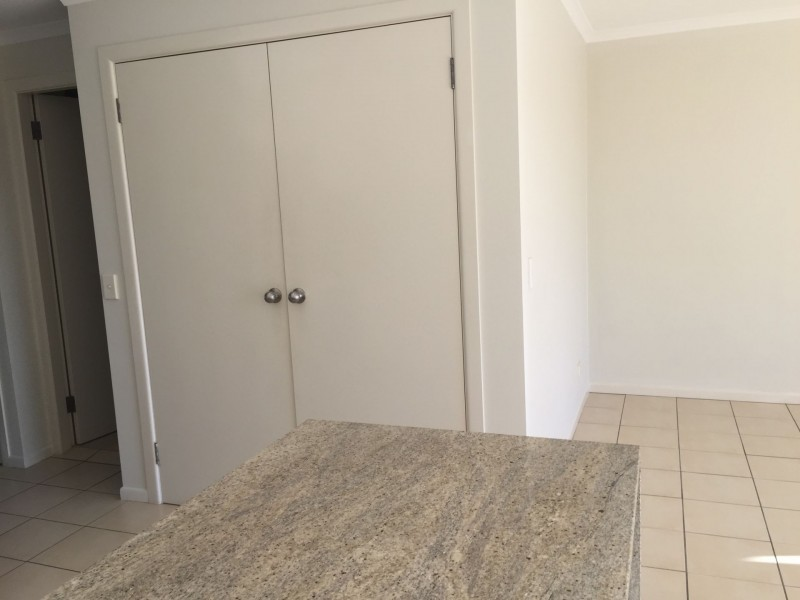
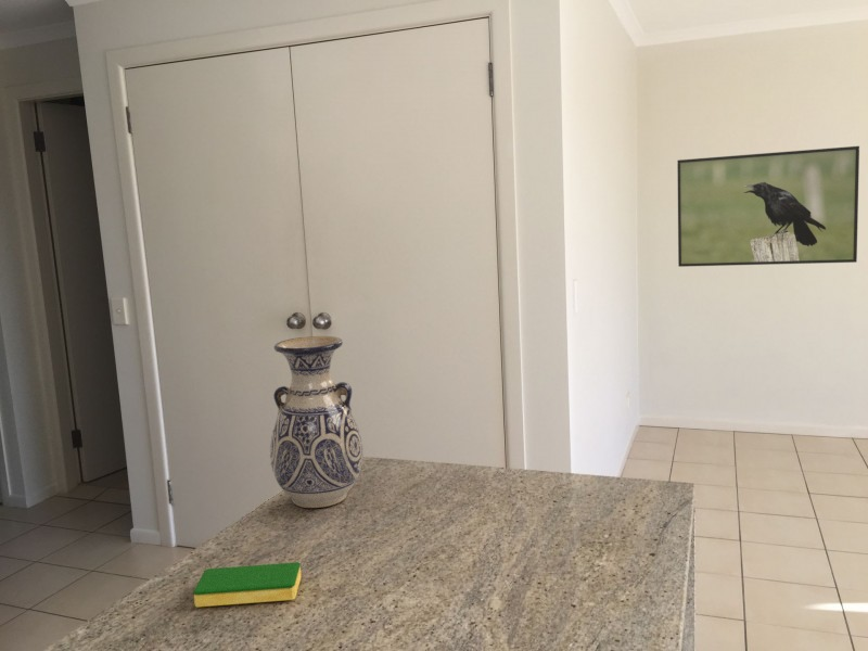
+ vase [269,335,365,509]
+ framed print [676,145,860,268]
+ dish sponge [192,561,303,608]
